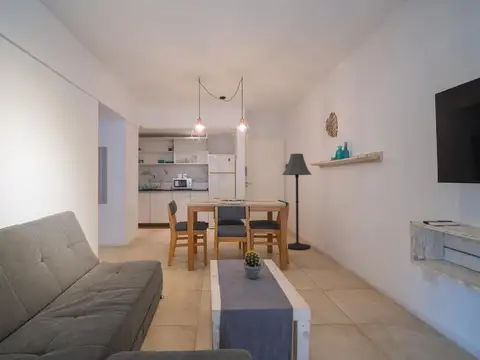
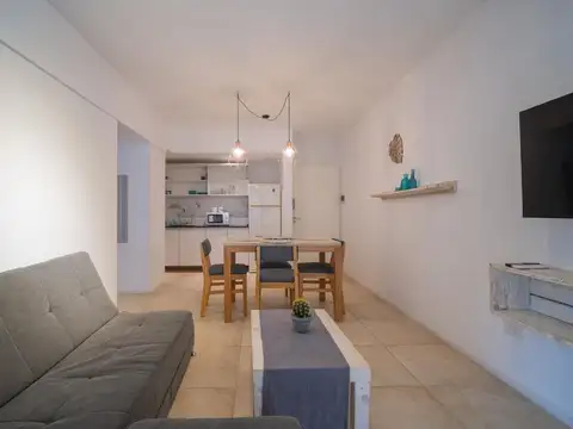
- floor lamp [281,153,313,251]
